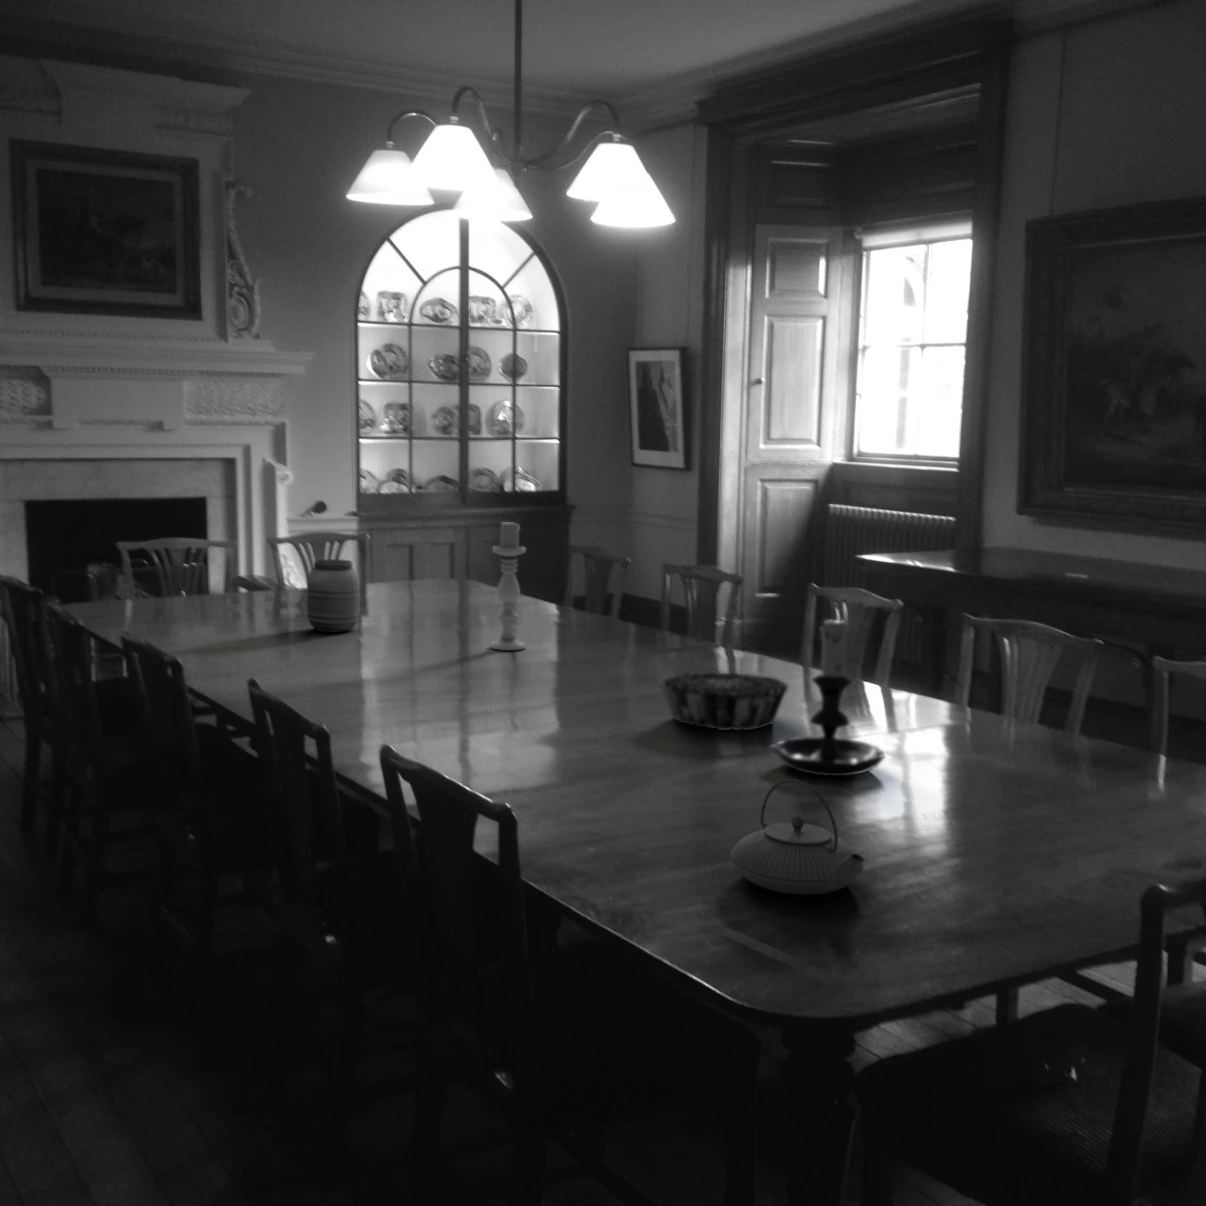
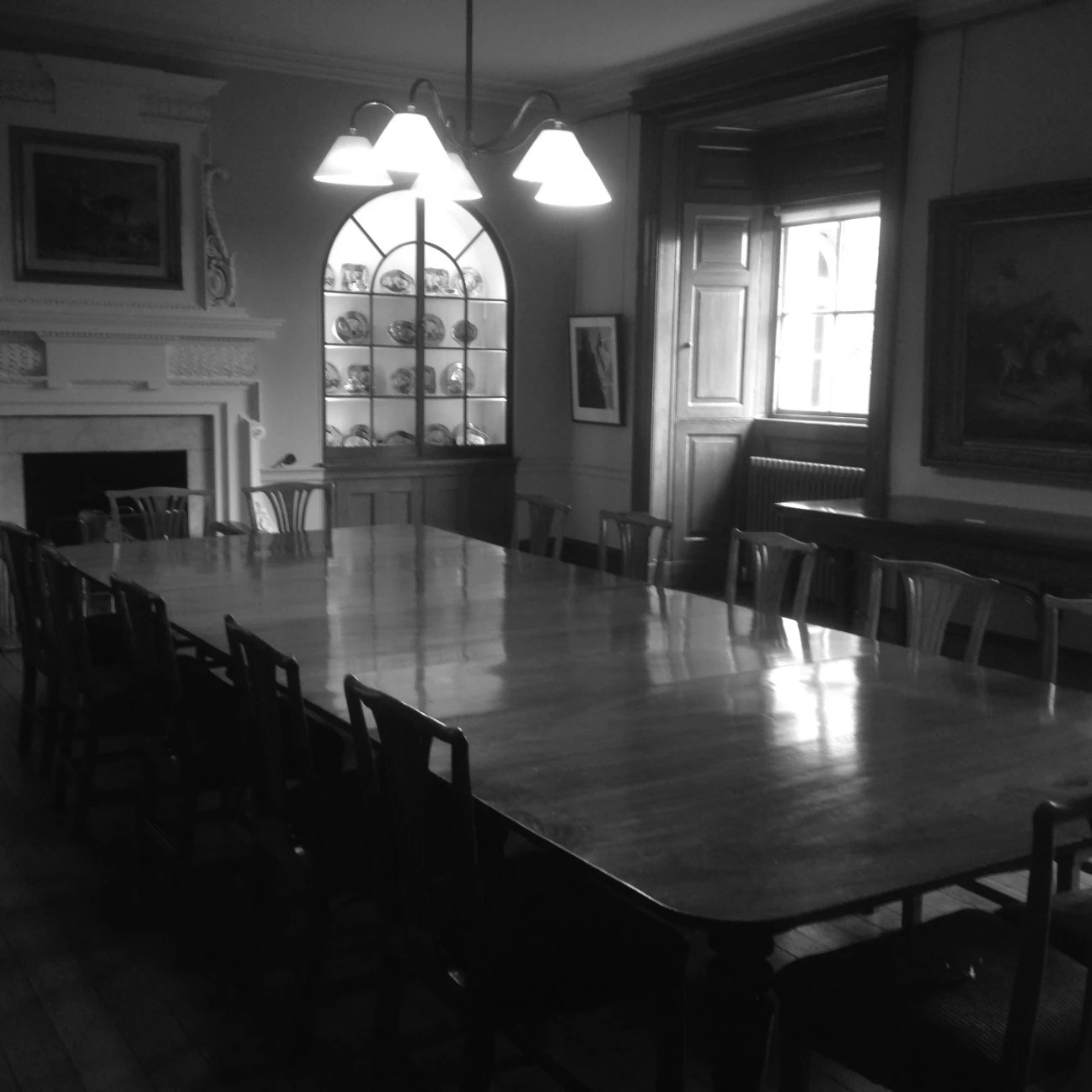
- candle holder [489,519,527,652]
- decorative bowl [658,671,790,731]
- teapot [729,777,866,896]
- candle holder [768,609,887,777]
- jar [306,559,360,634]
